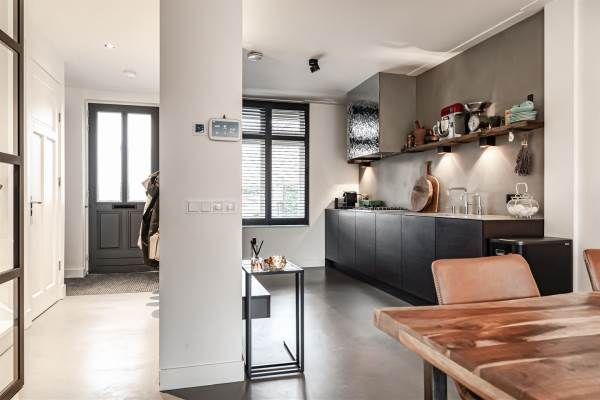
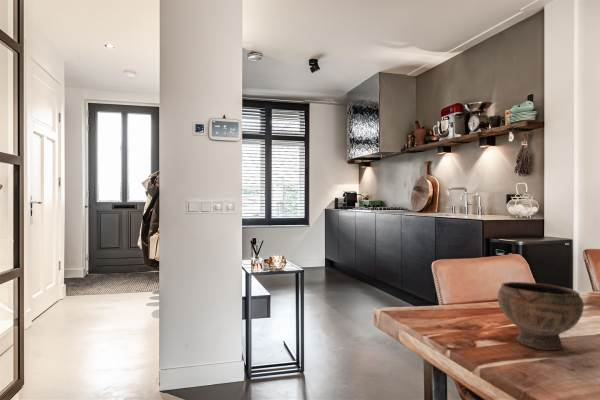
+ bowl [497,281,585,351]
